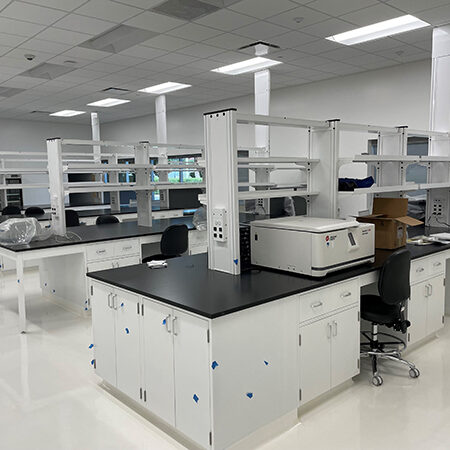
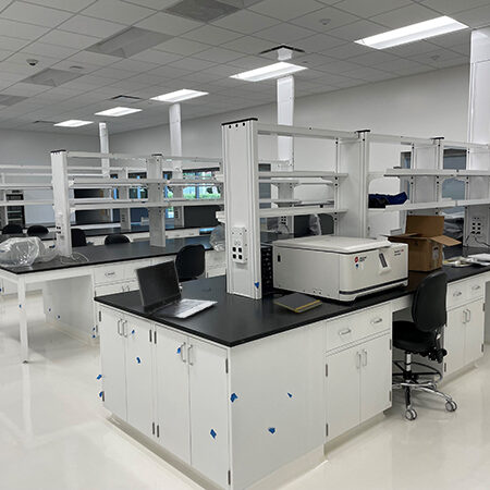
+ laptop computer [134,258,219,320]
+ notepad [271,292,323,314]
